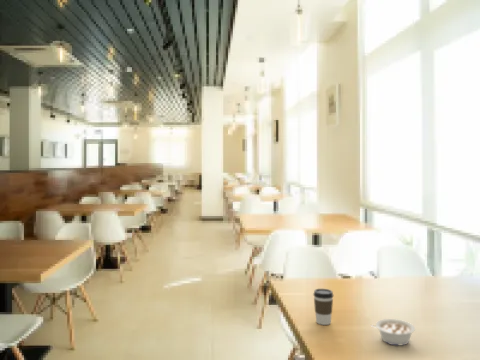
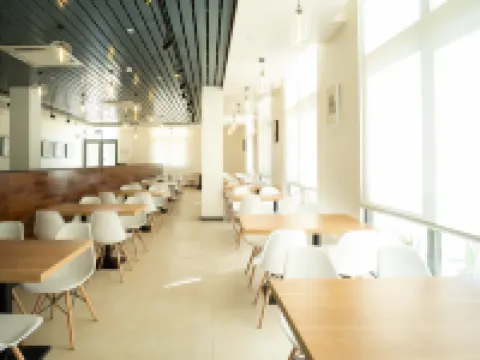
- legume [369,318,416,346]
- coffee cup [312,288,334,326]
